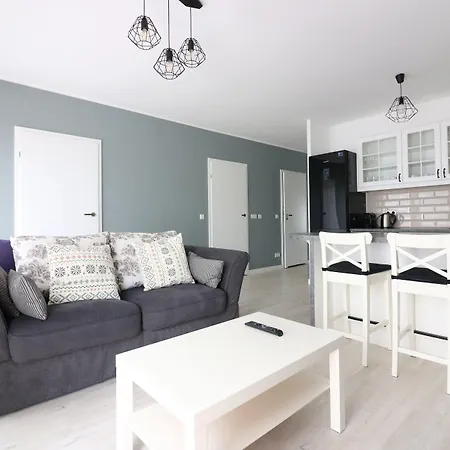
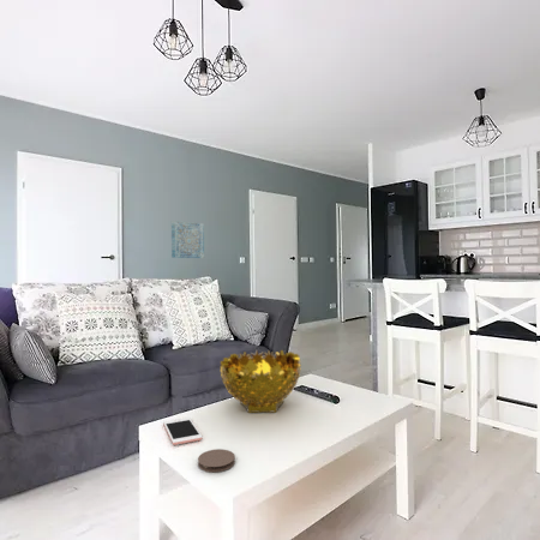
+ wall art [170,220,205,259]
+ cell phone [162,416,203,446]
+ coaster [197,448,236,473]
+ decorative bowl [220,349,302,414]
